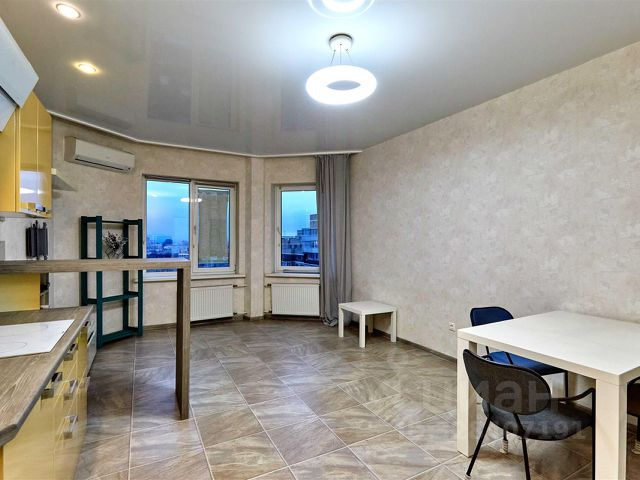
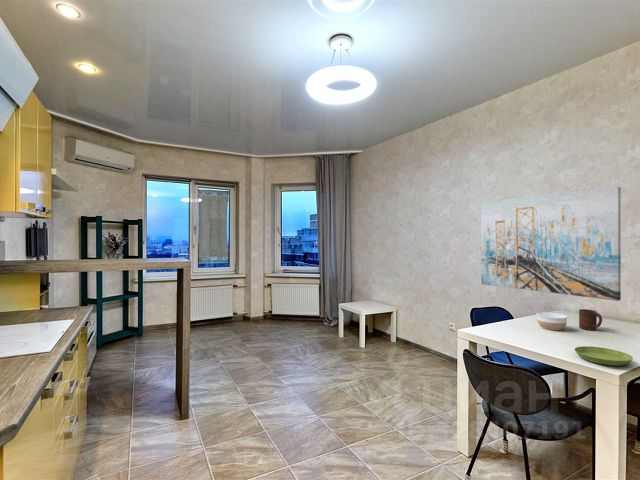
+ saucer [573,345,634,367]
+ bowl [535,312,569,331]
+ wall art [480,186,622,302]
+ cup [578,308,603,331]
